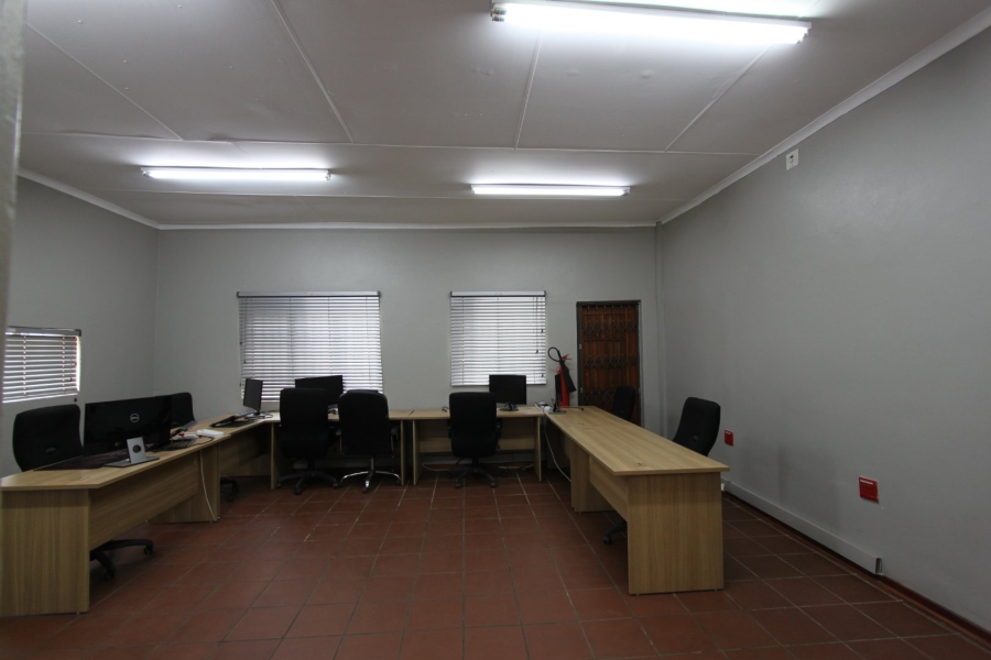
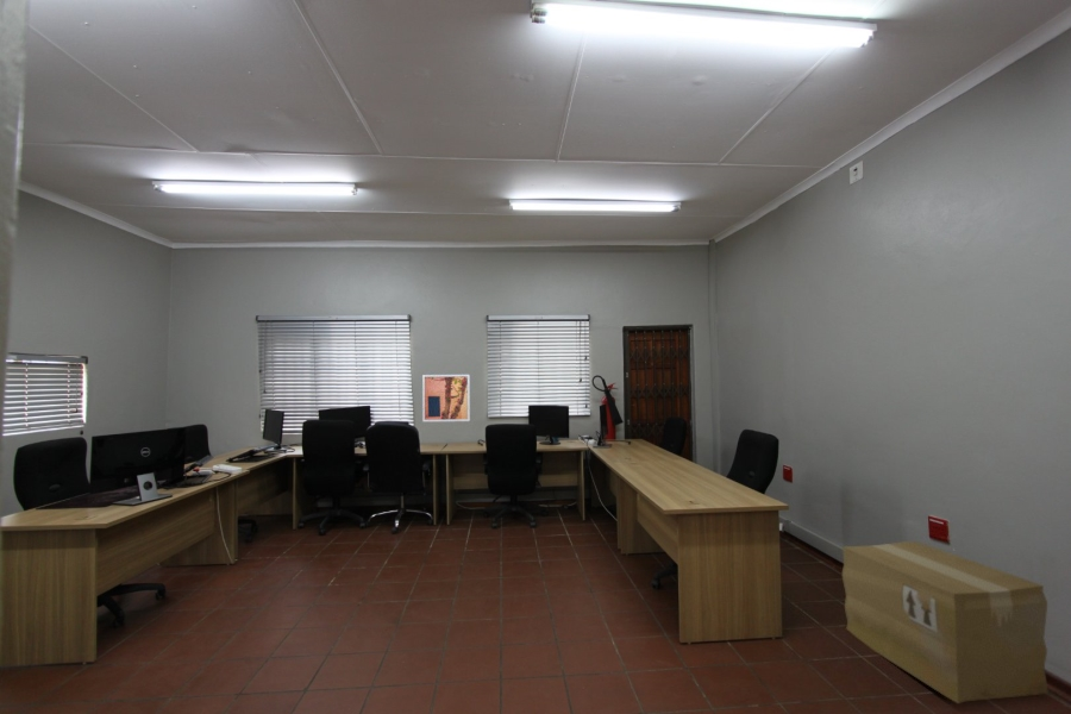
+ cardboard box [841,540,1050,704]
+ wall art [421,374,471,422]
